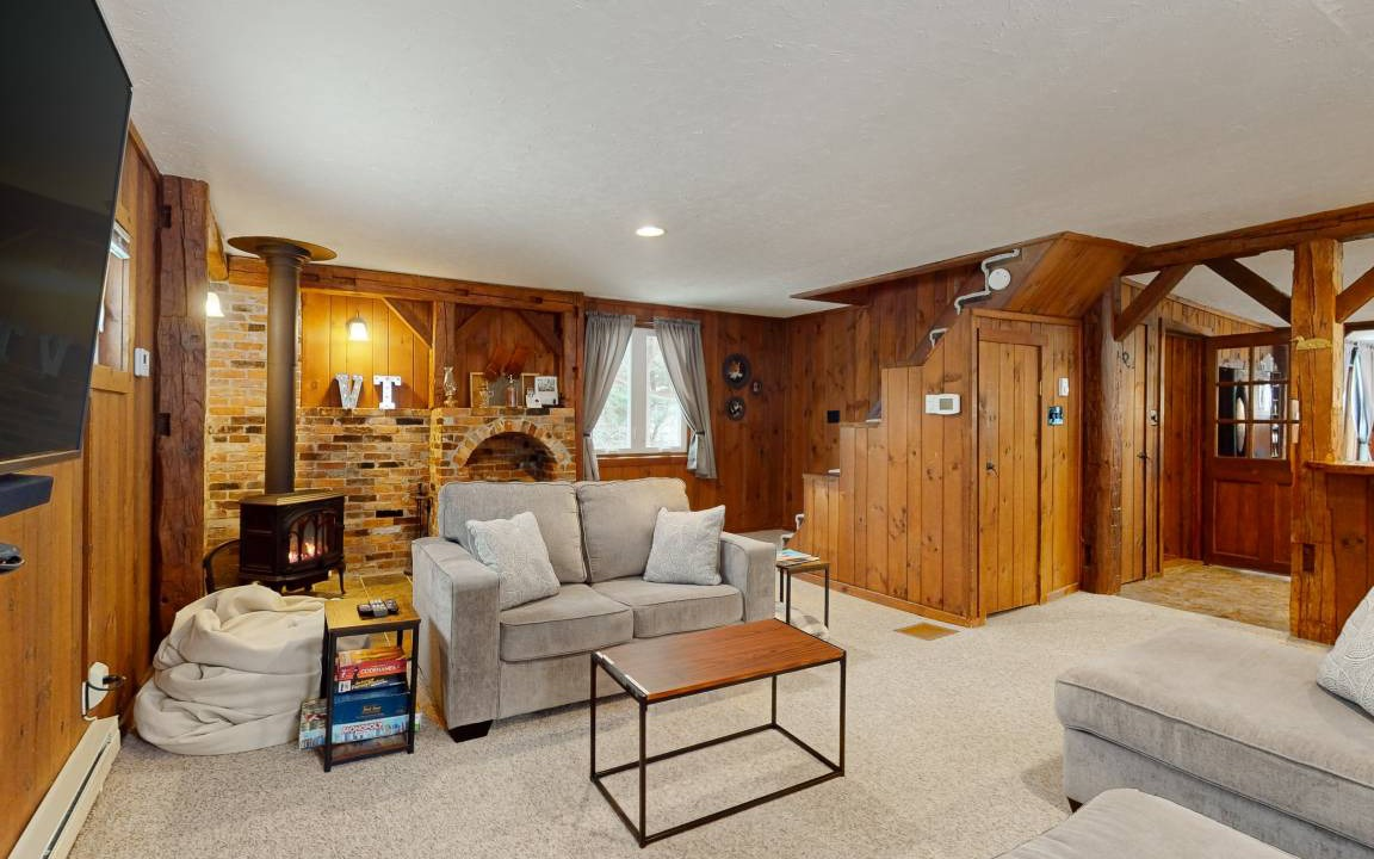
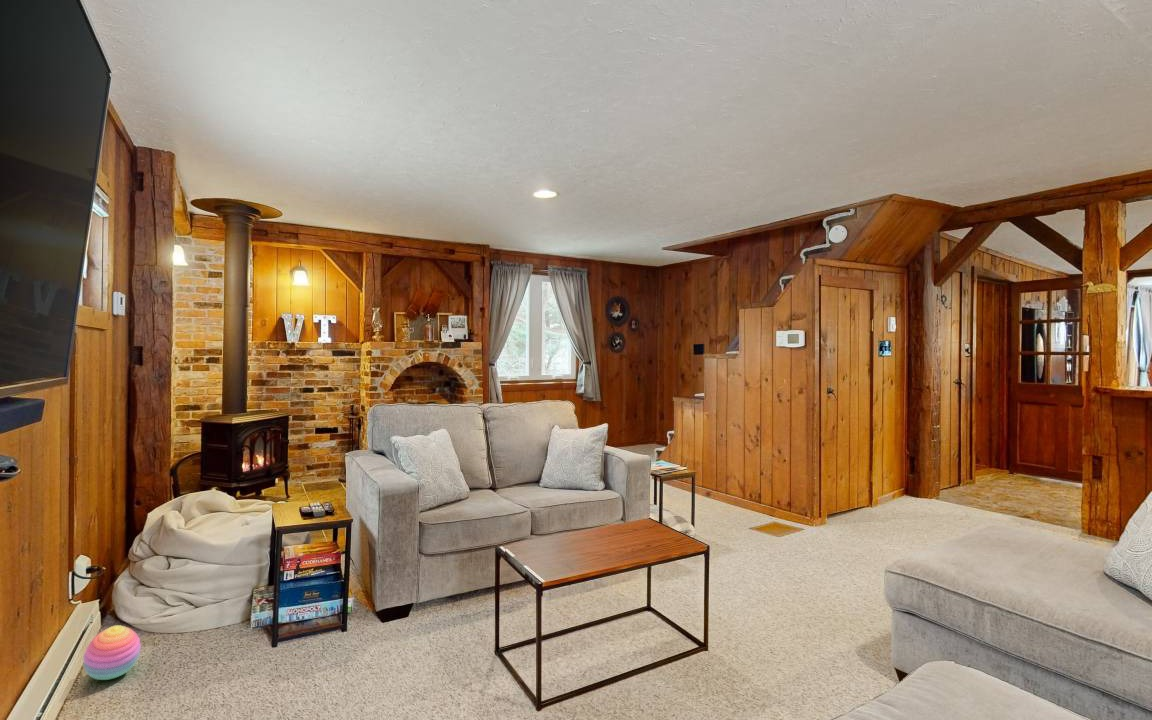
+ stacking toy [82,624,142,681]
